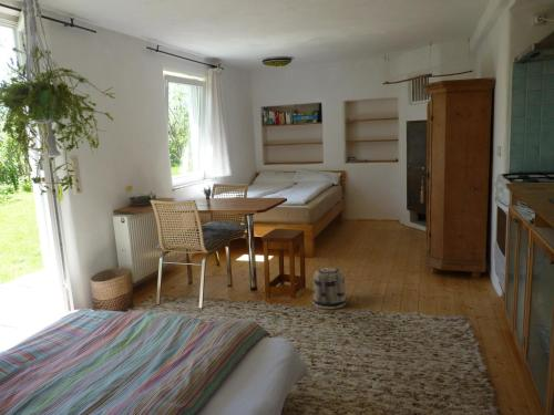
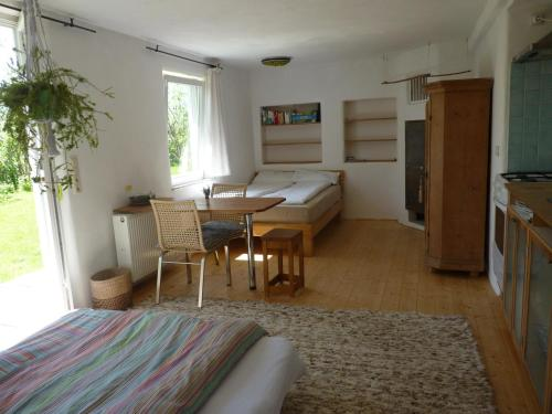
- basket [312,258,347,310]
